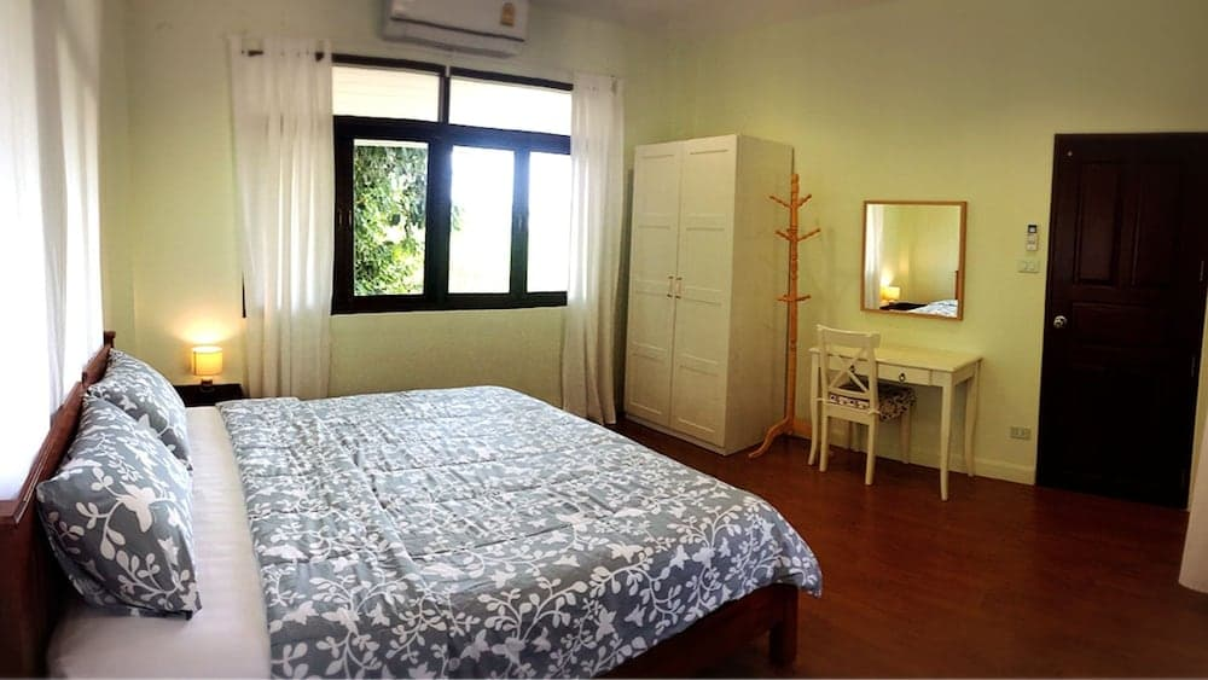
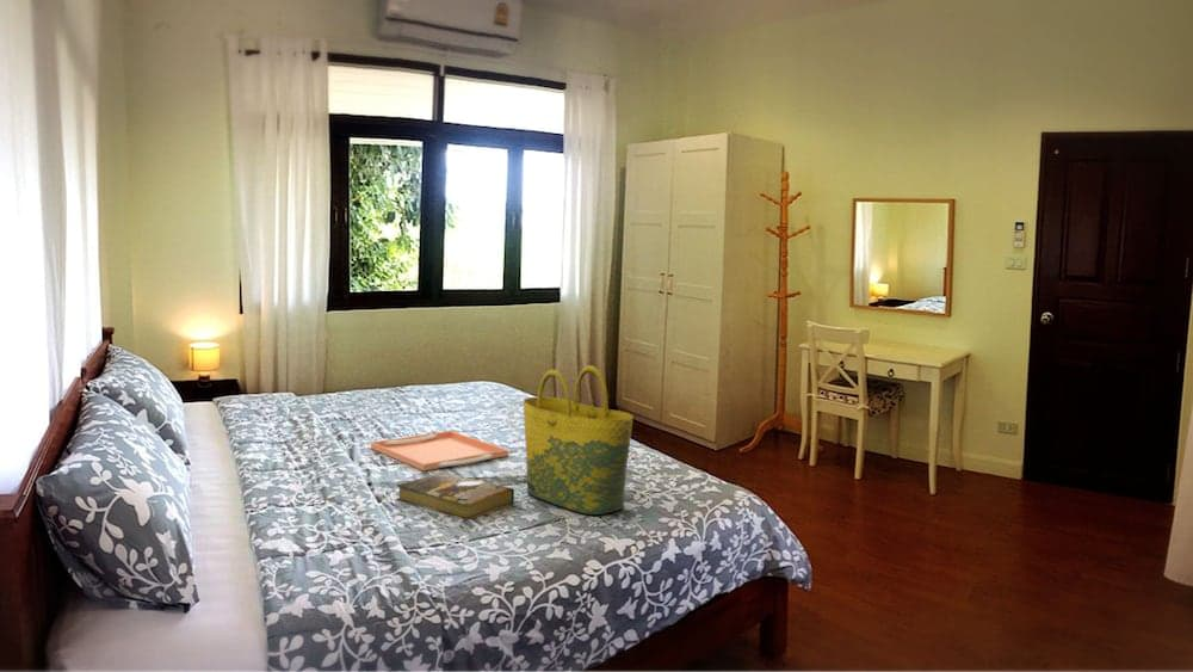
+ serving tray [370,430,509,471]
+ tote bag [523,364,635,516]
+ book [395,470,515,522]
